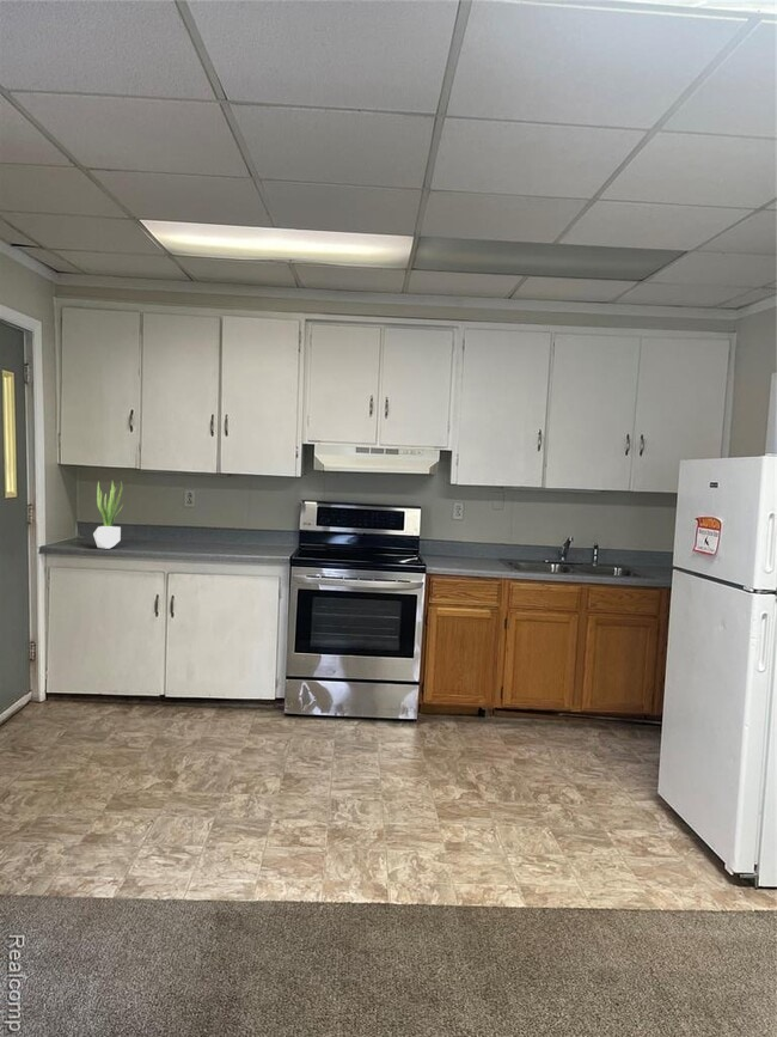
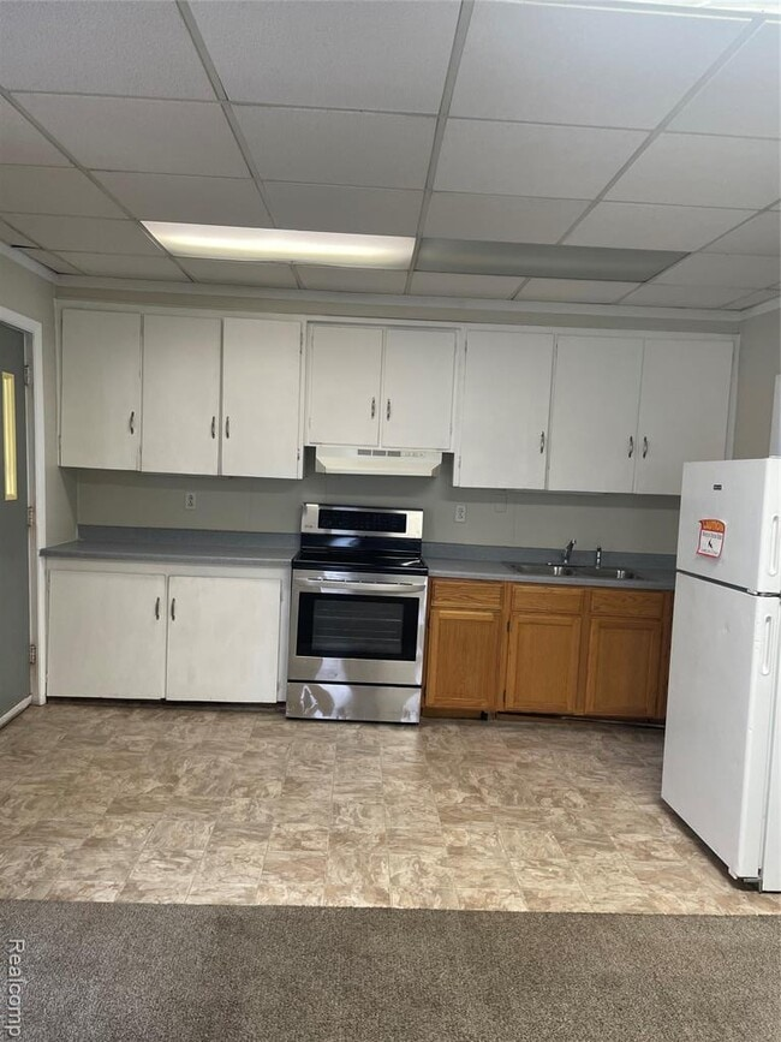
- potted plant [92,481,124,550]
